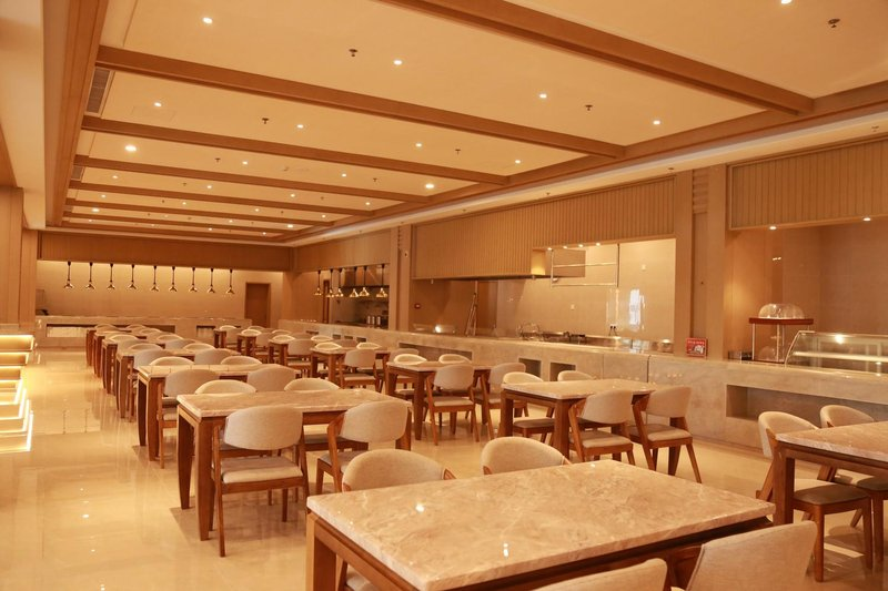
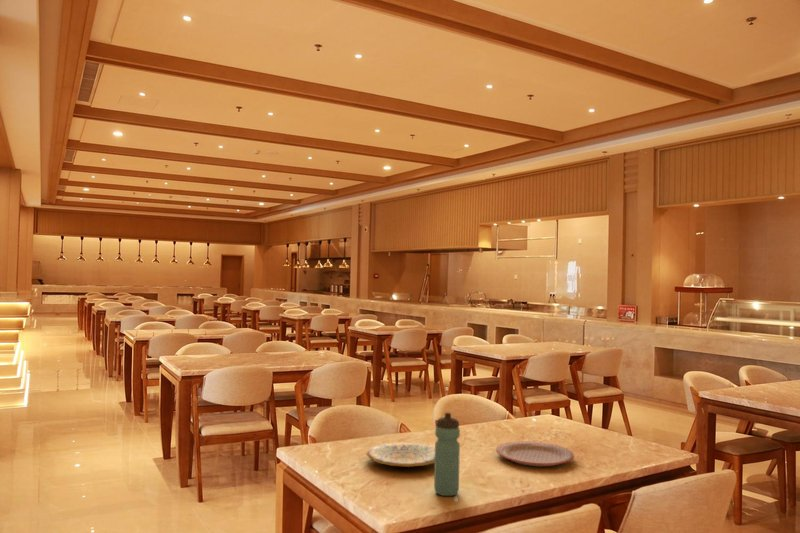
+ water bottle [433,412,461,497]
+ plate [365,442,435,468]
+ plate [495,440,575,467]
